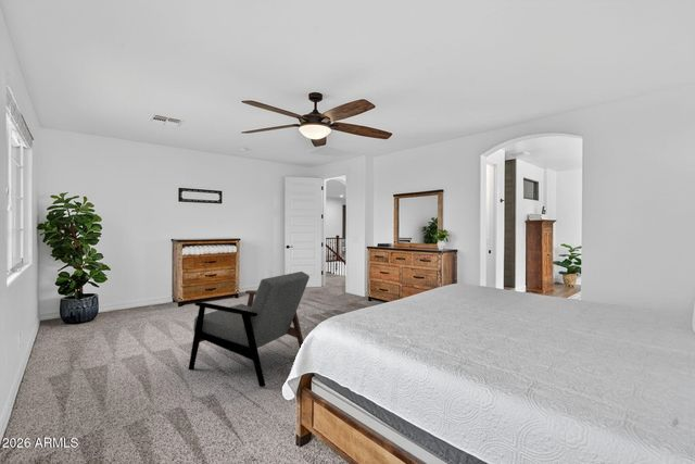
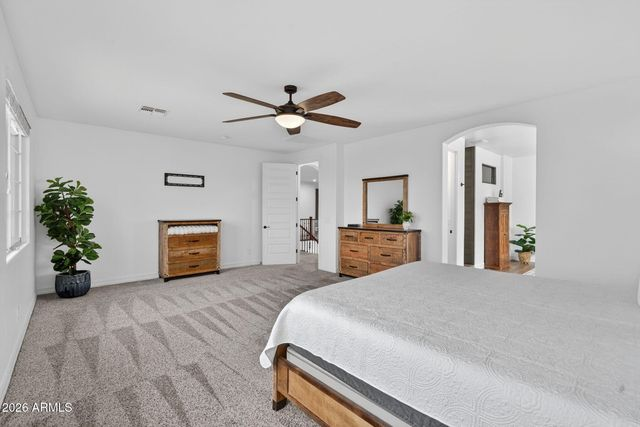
- armchair [188,271,311,388]
